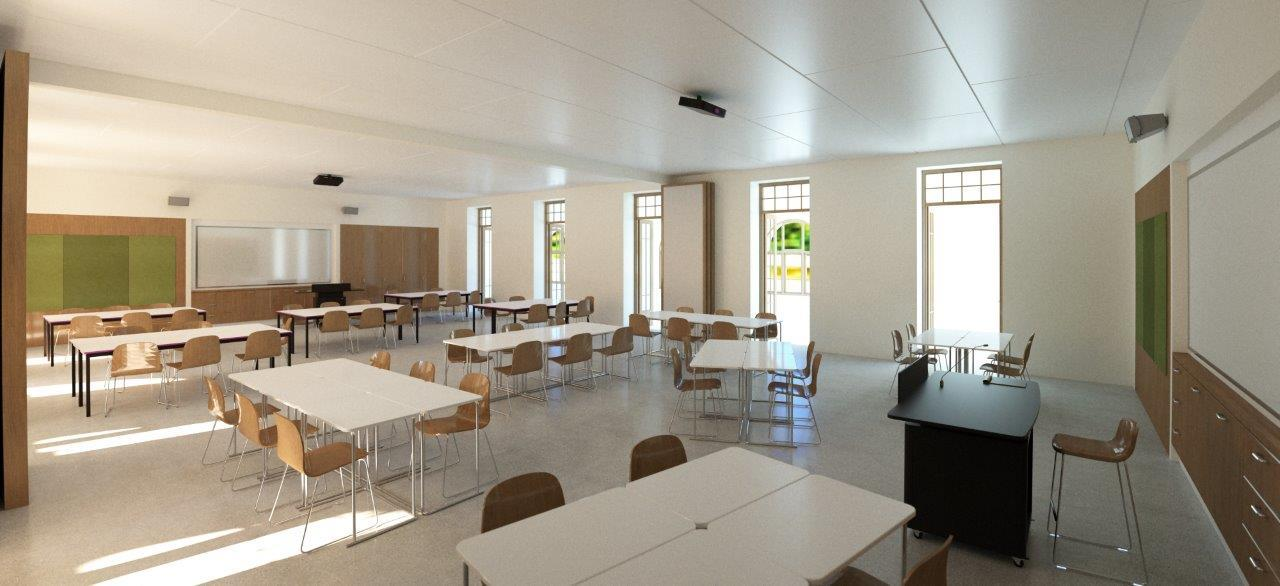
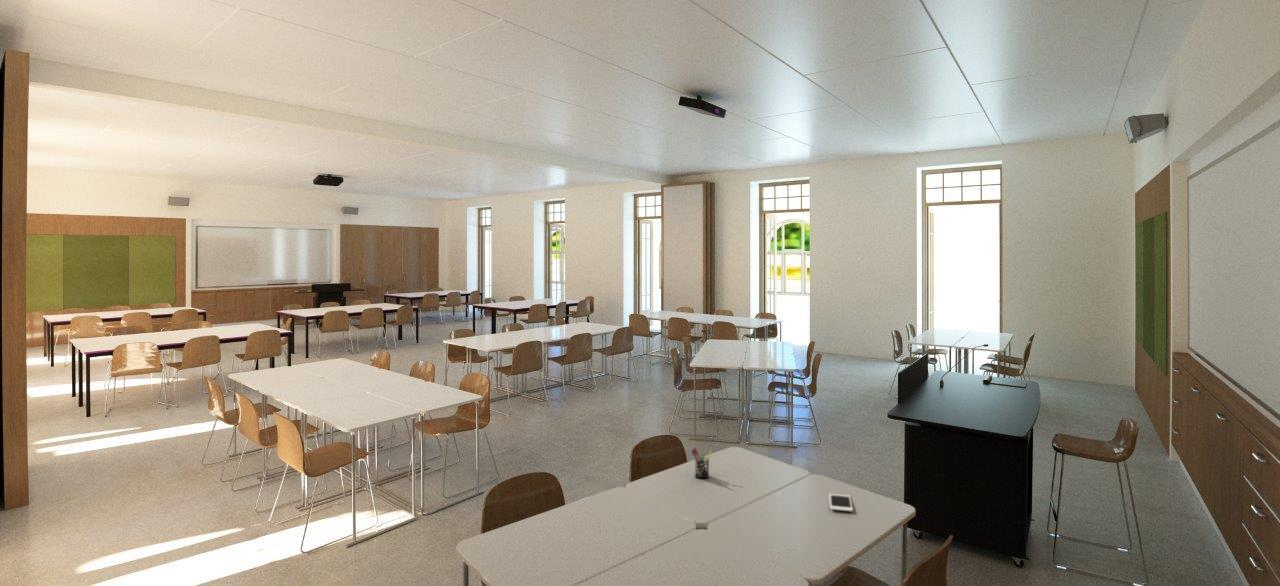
+ pen holder [690,446,713,479]
+ cell phone [828,493,854,512]
